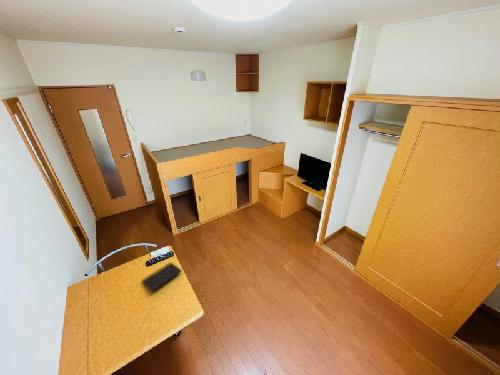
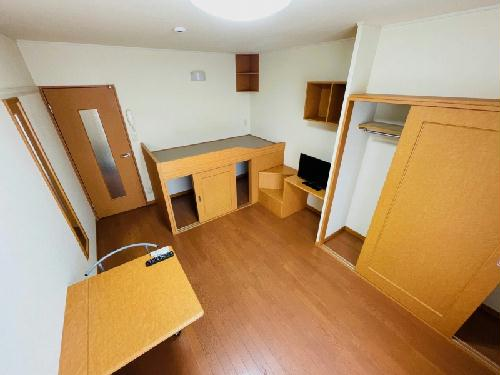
- notepad [140,261,183,293]
